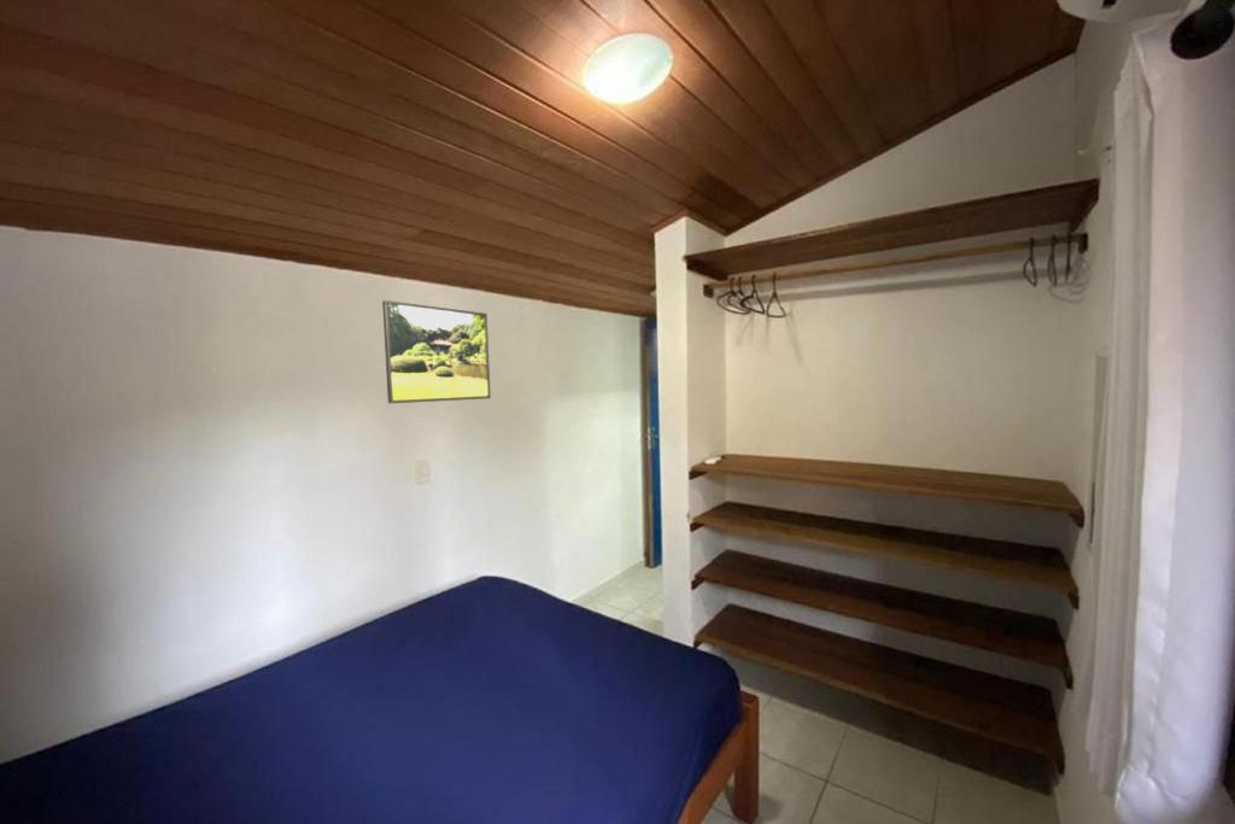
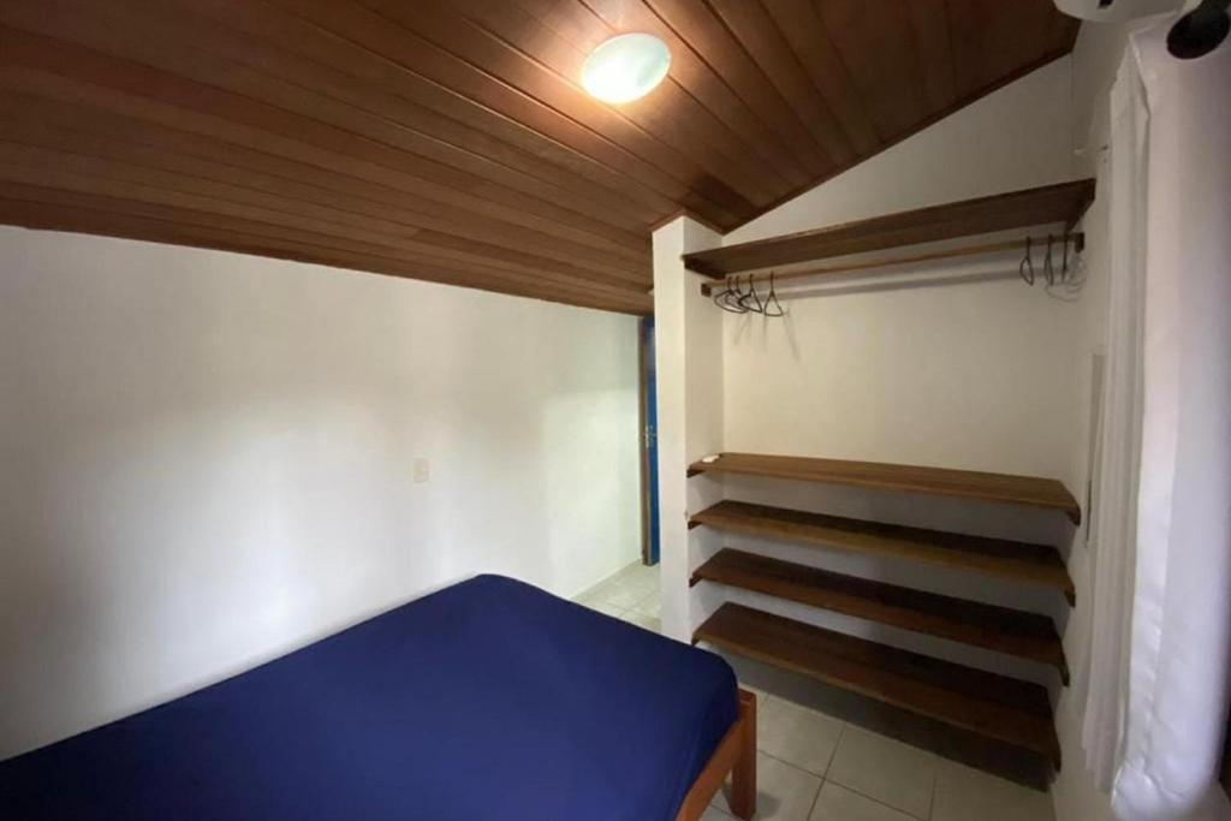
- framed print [381,299,492,404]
